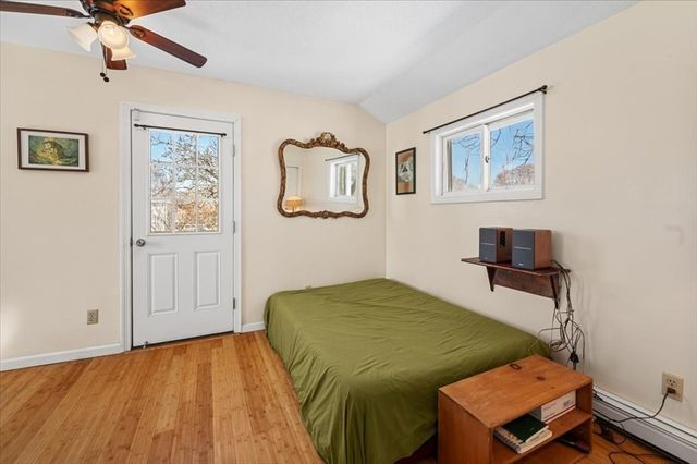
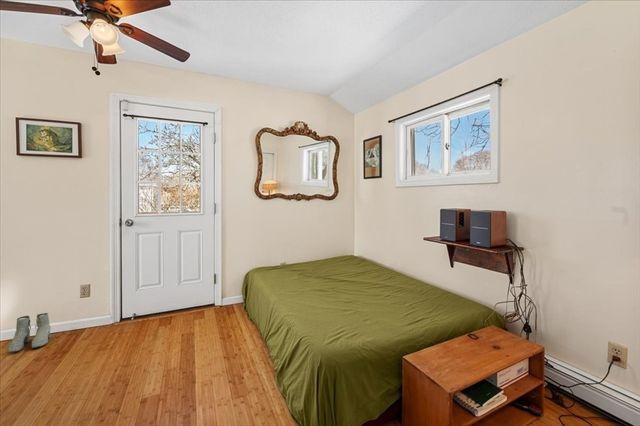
+ boots [7,312,52,354]
